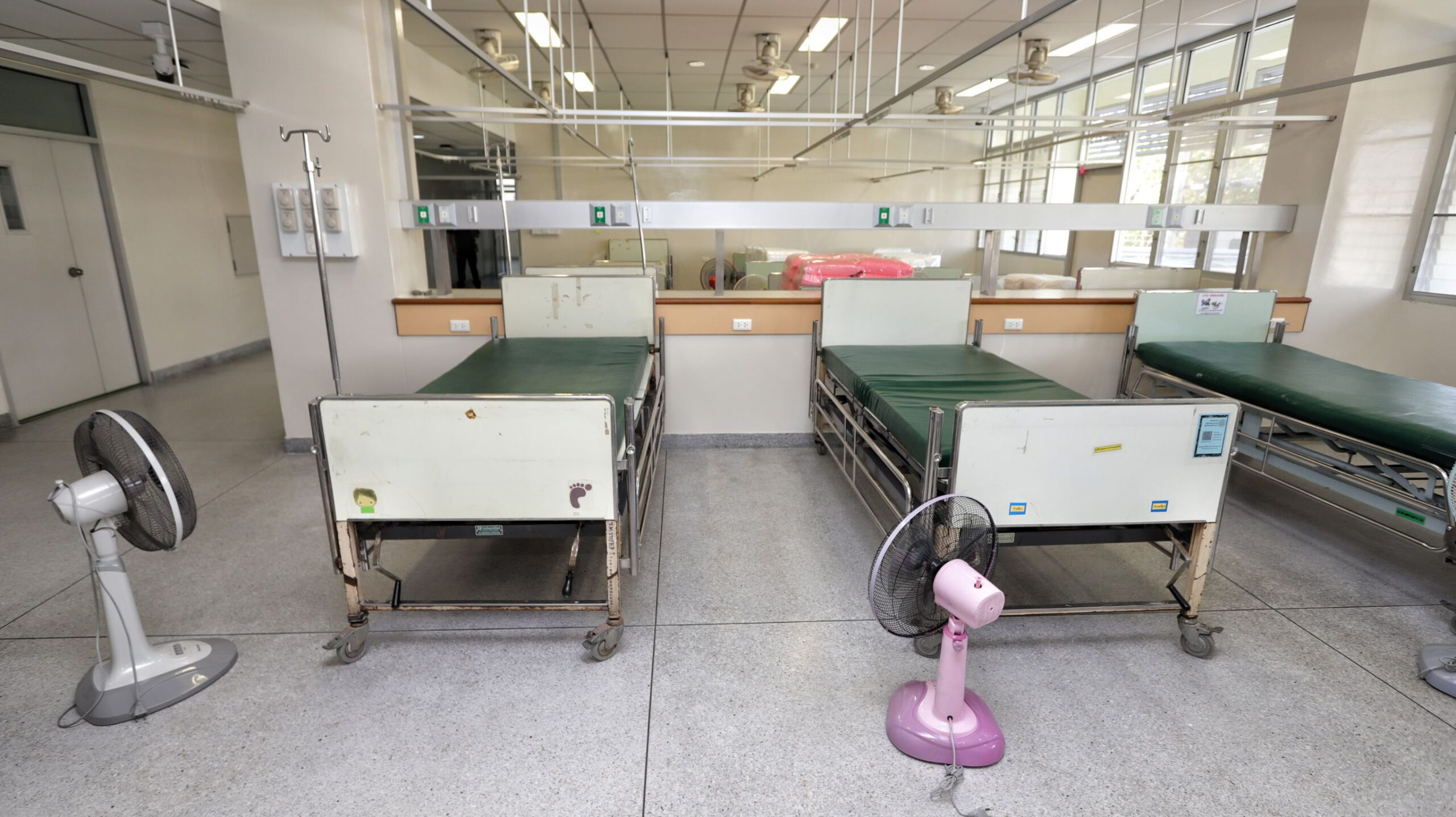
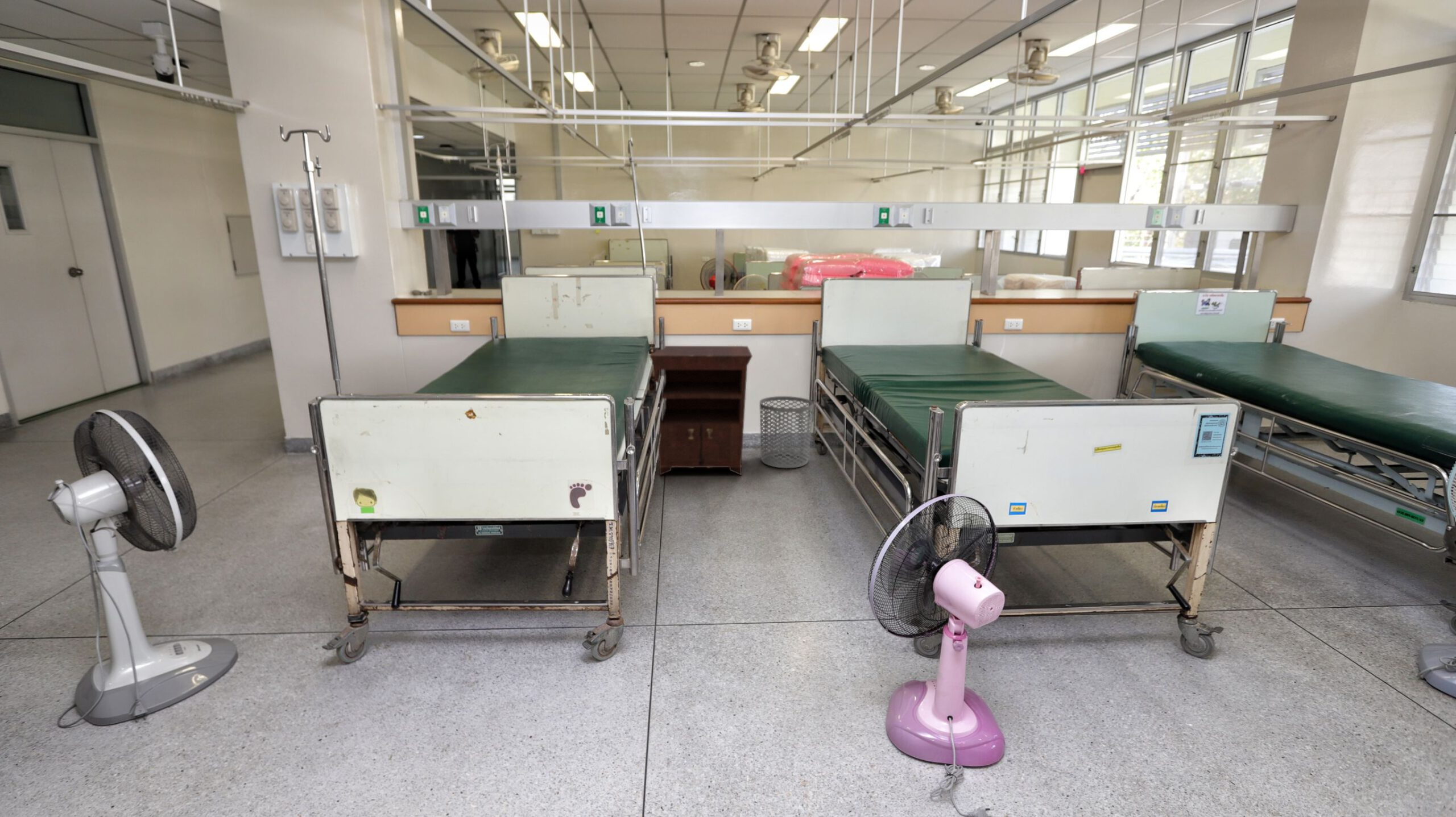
+ nightstand [649,345,753,476]
+ waste bin [759,396,814,469]
